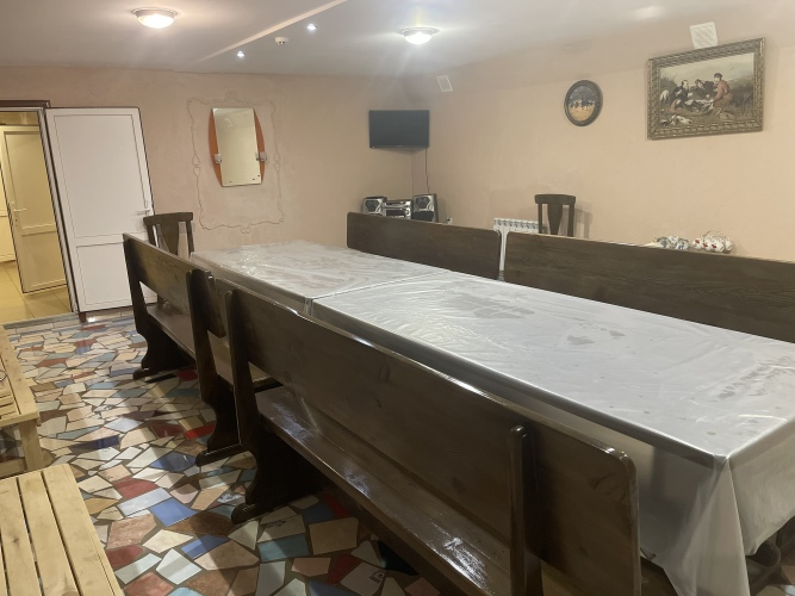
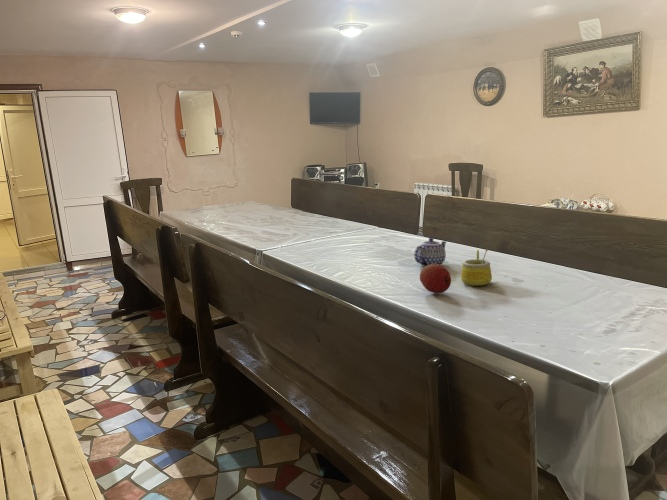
+ mug [460,248,493,287]
+ fruit [419,264,452,294]
+ teapot [413,237,447,268]
